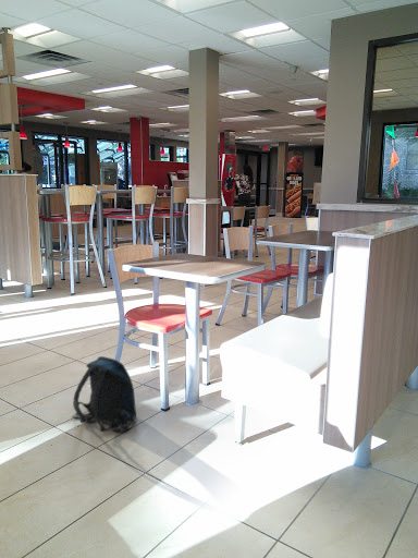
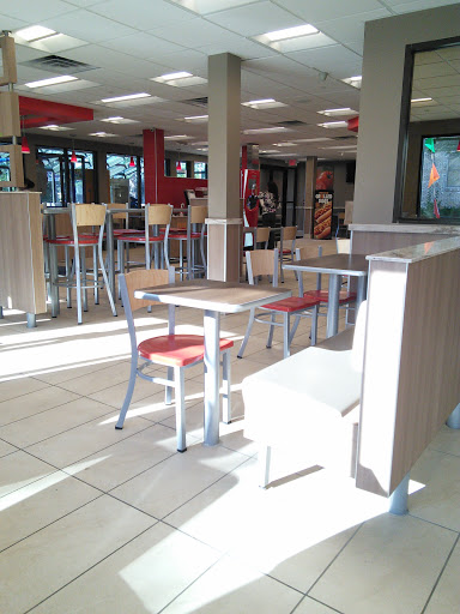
- backpack [71,355,137,434]
